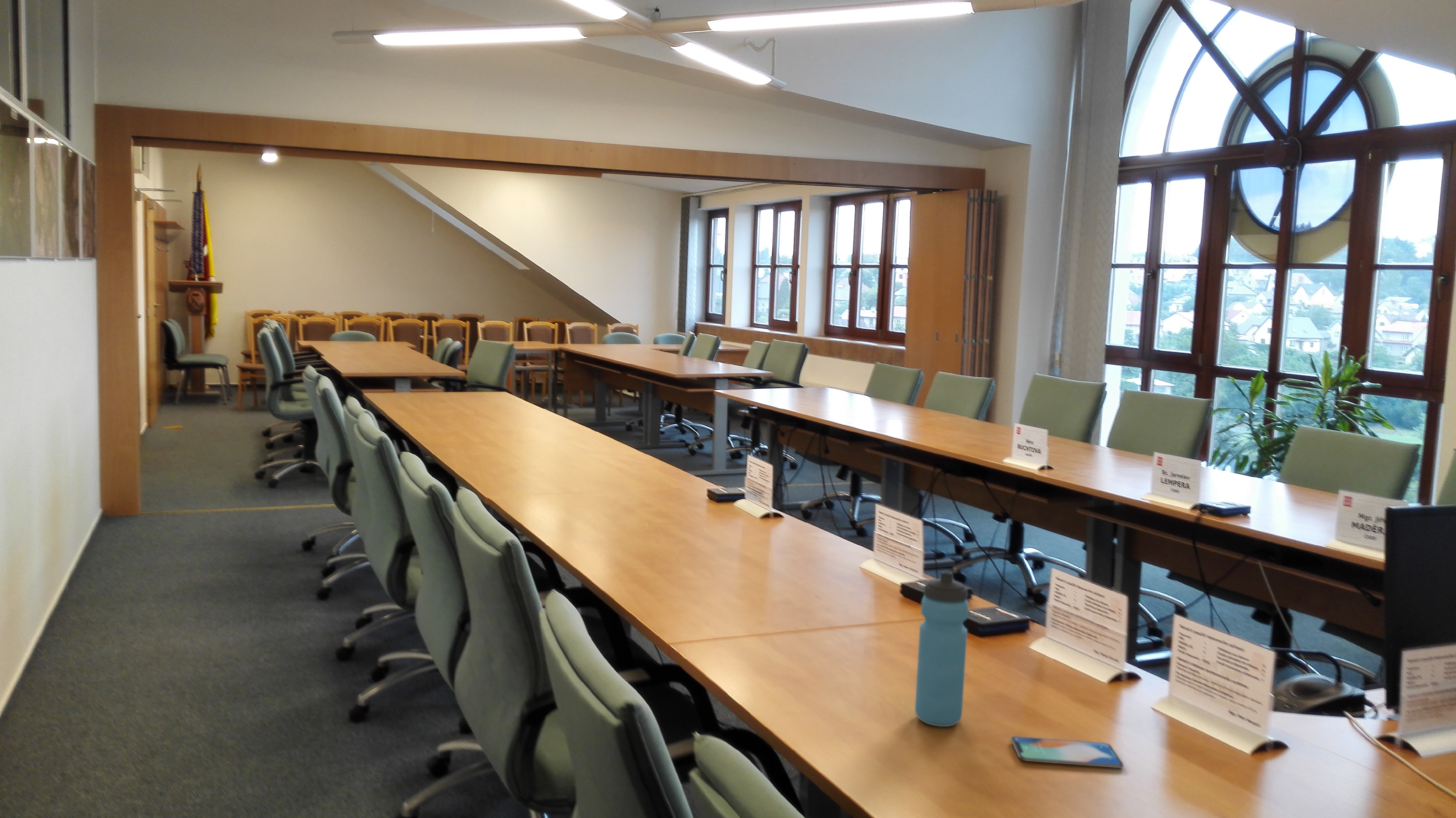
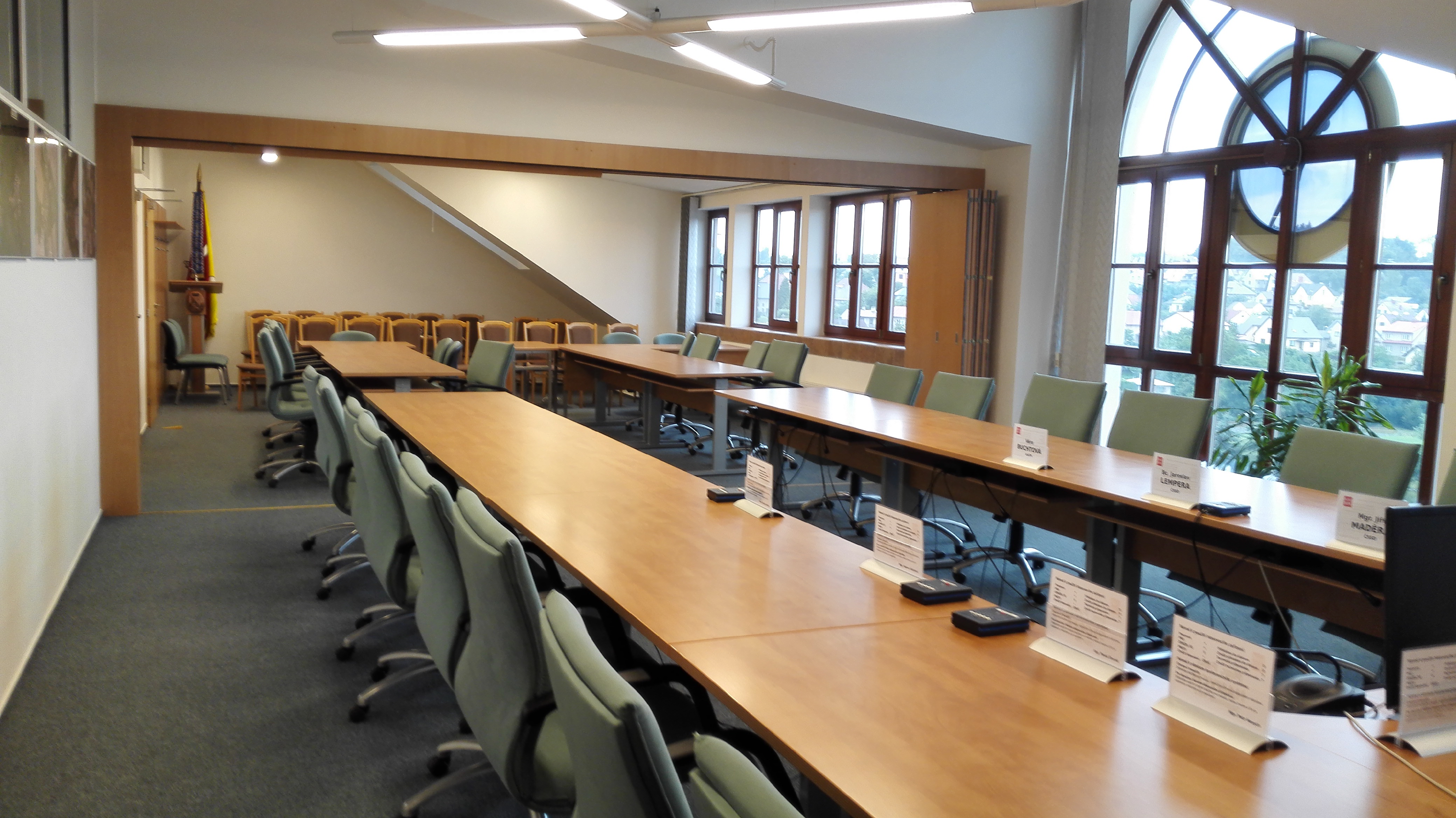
- water bottle [915,571,969,727]
- smartphone [1010,736,1124,768]
